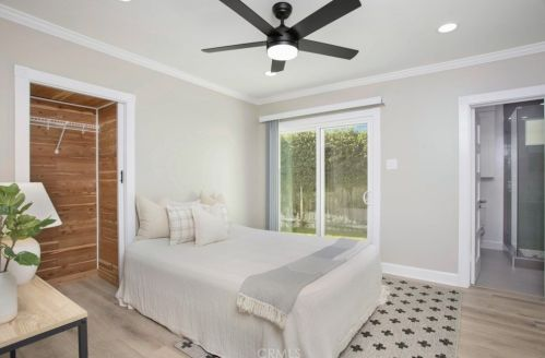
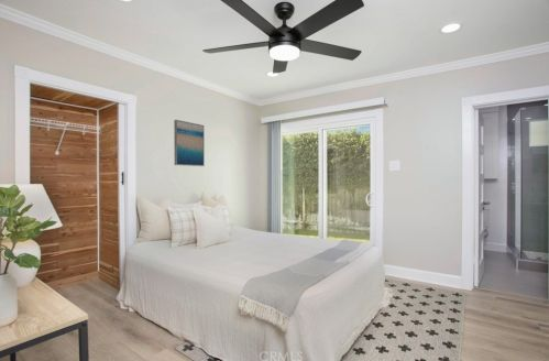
+ wall art [173,119,206,167]
